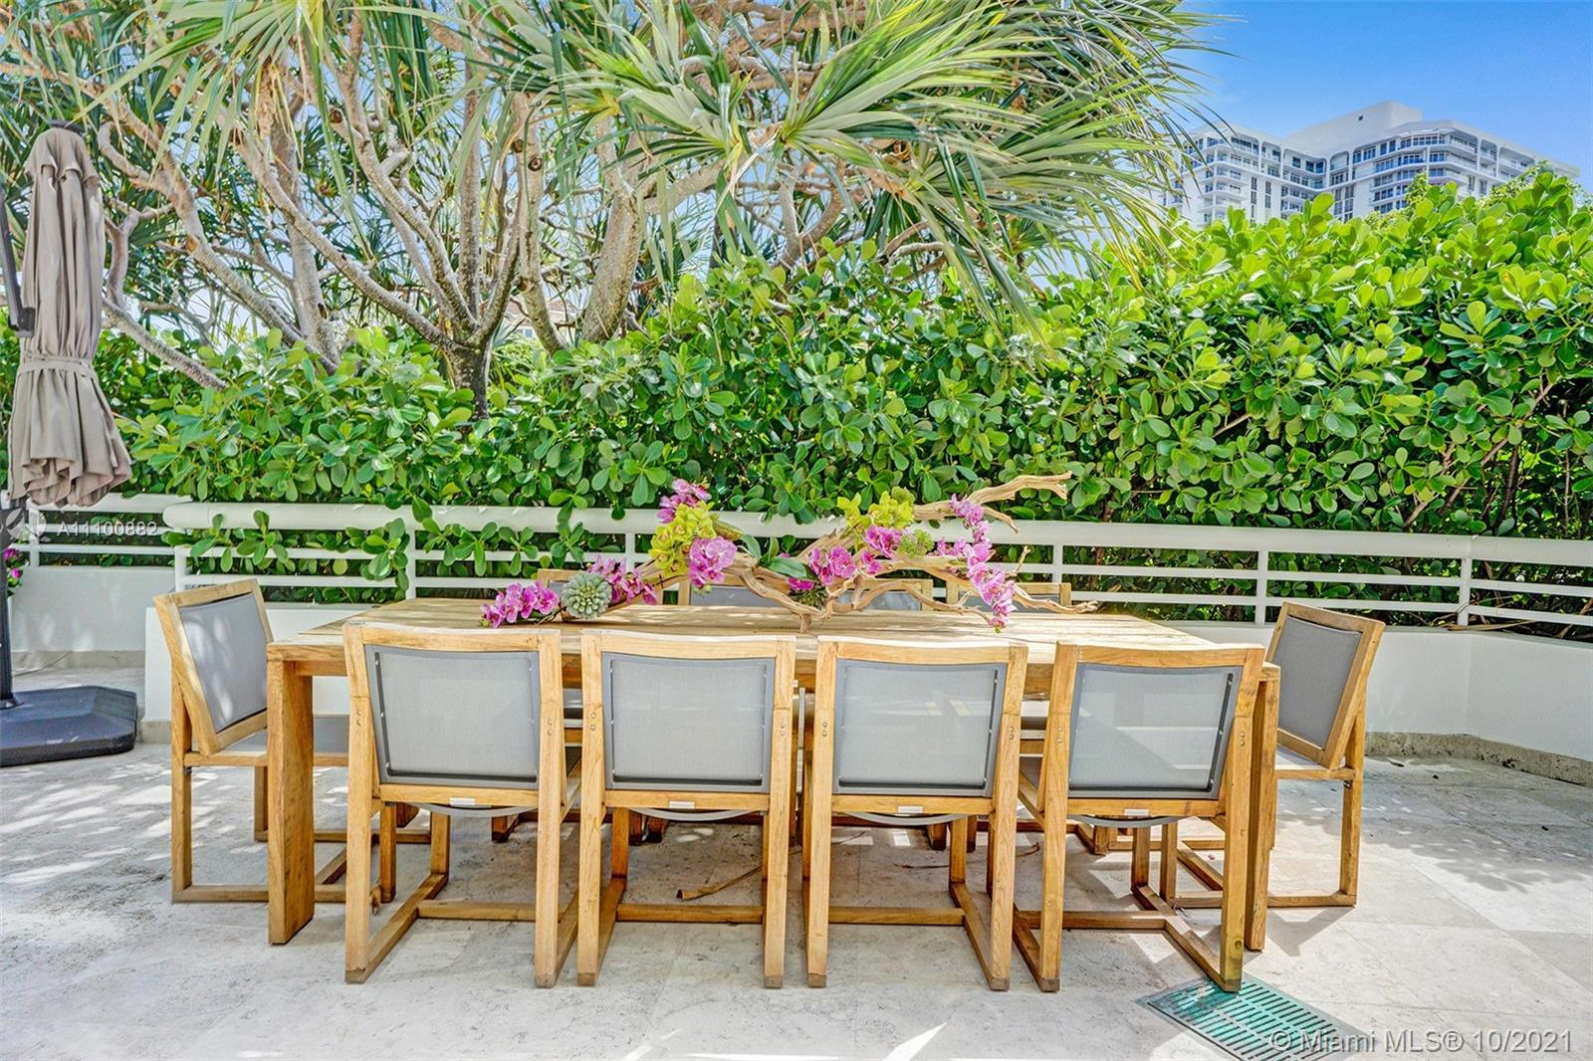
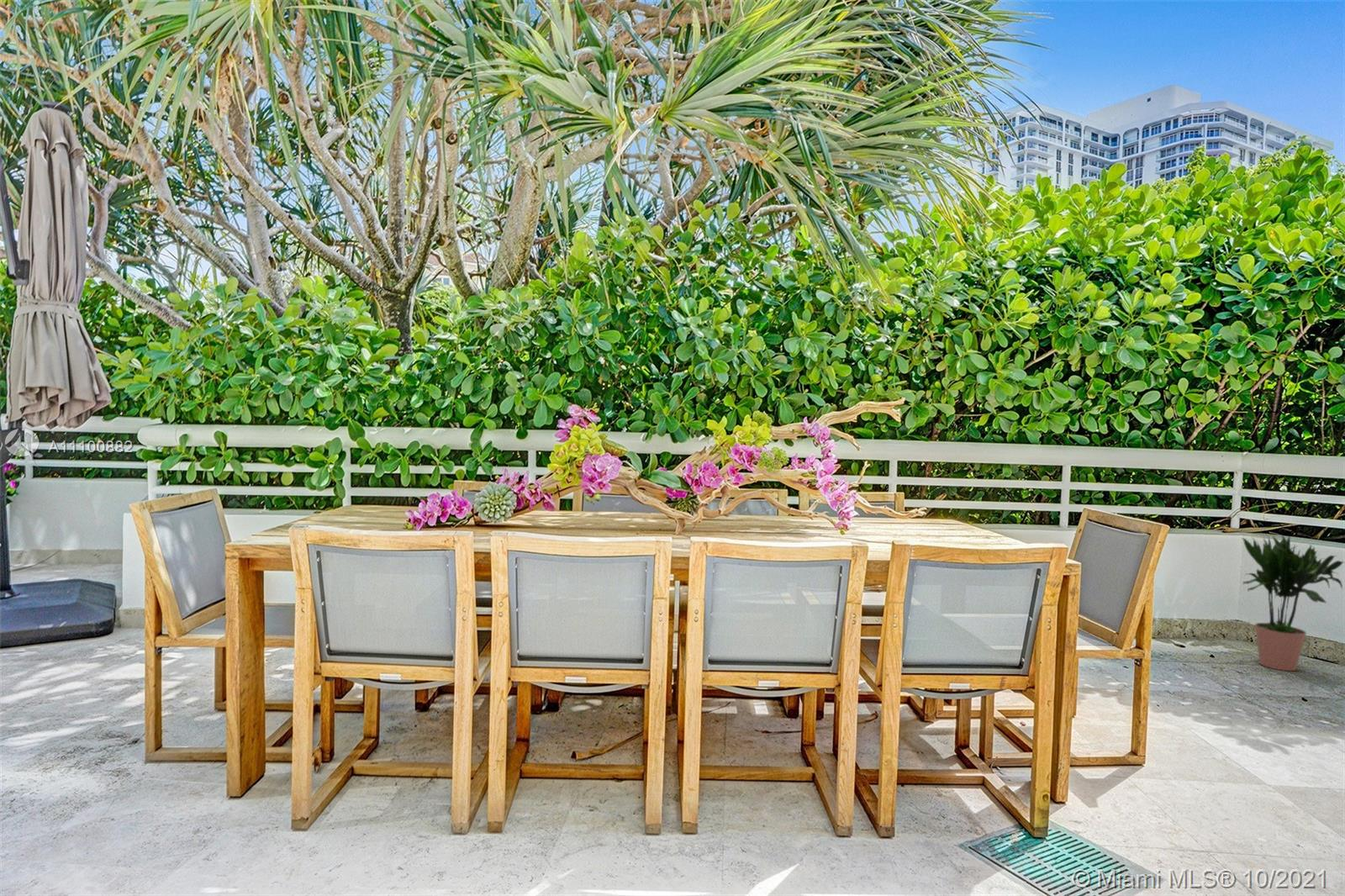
+ potted plant [1242,534,1345,672]
